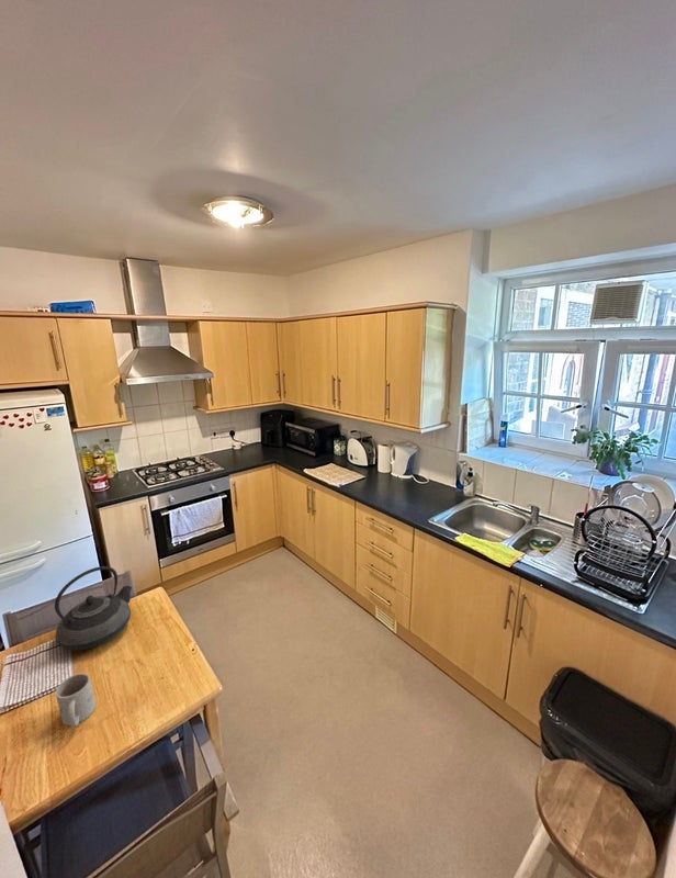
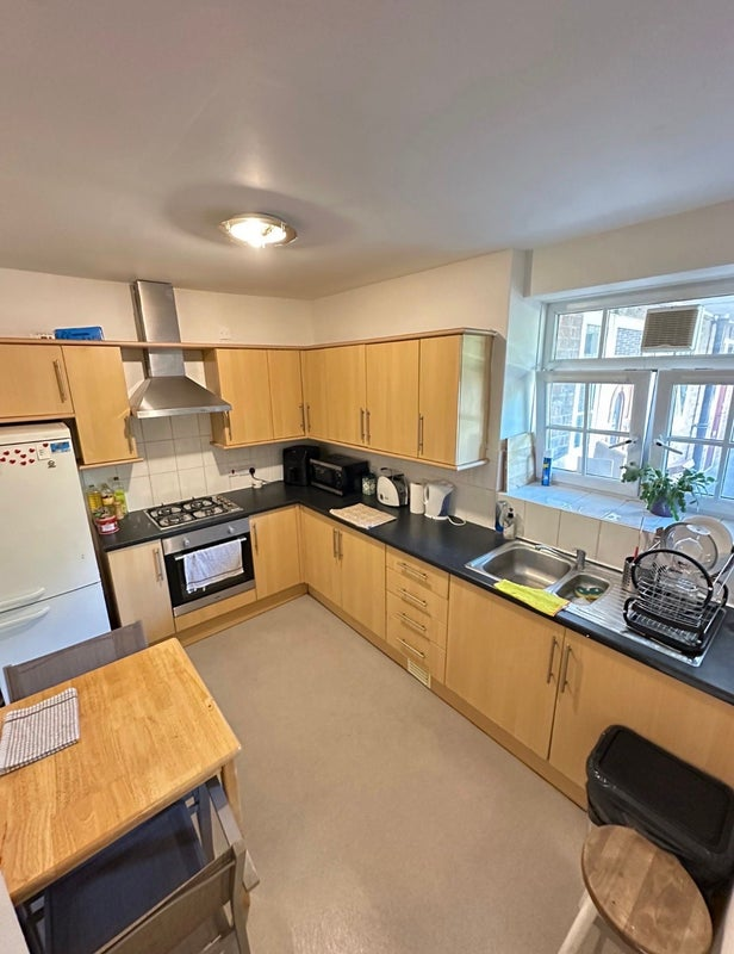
- mug [55,672,97,729]
- teapot [54,565,133,651]
